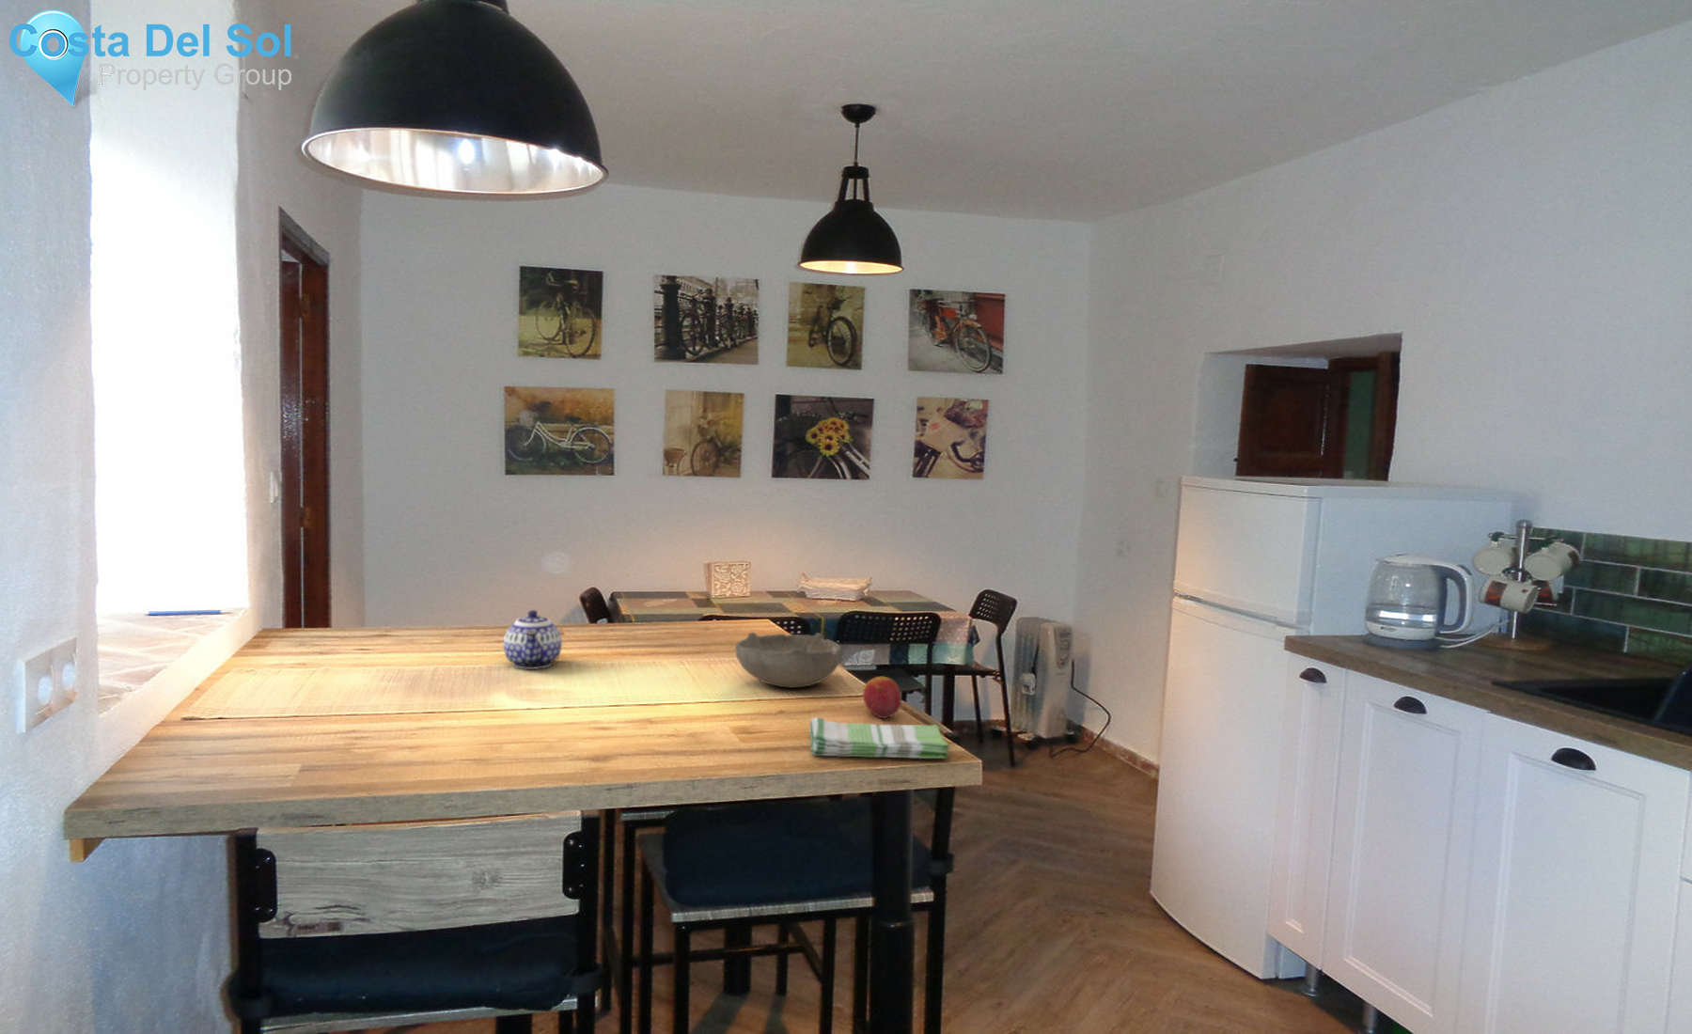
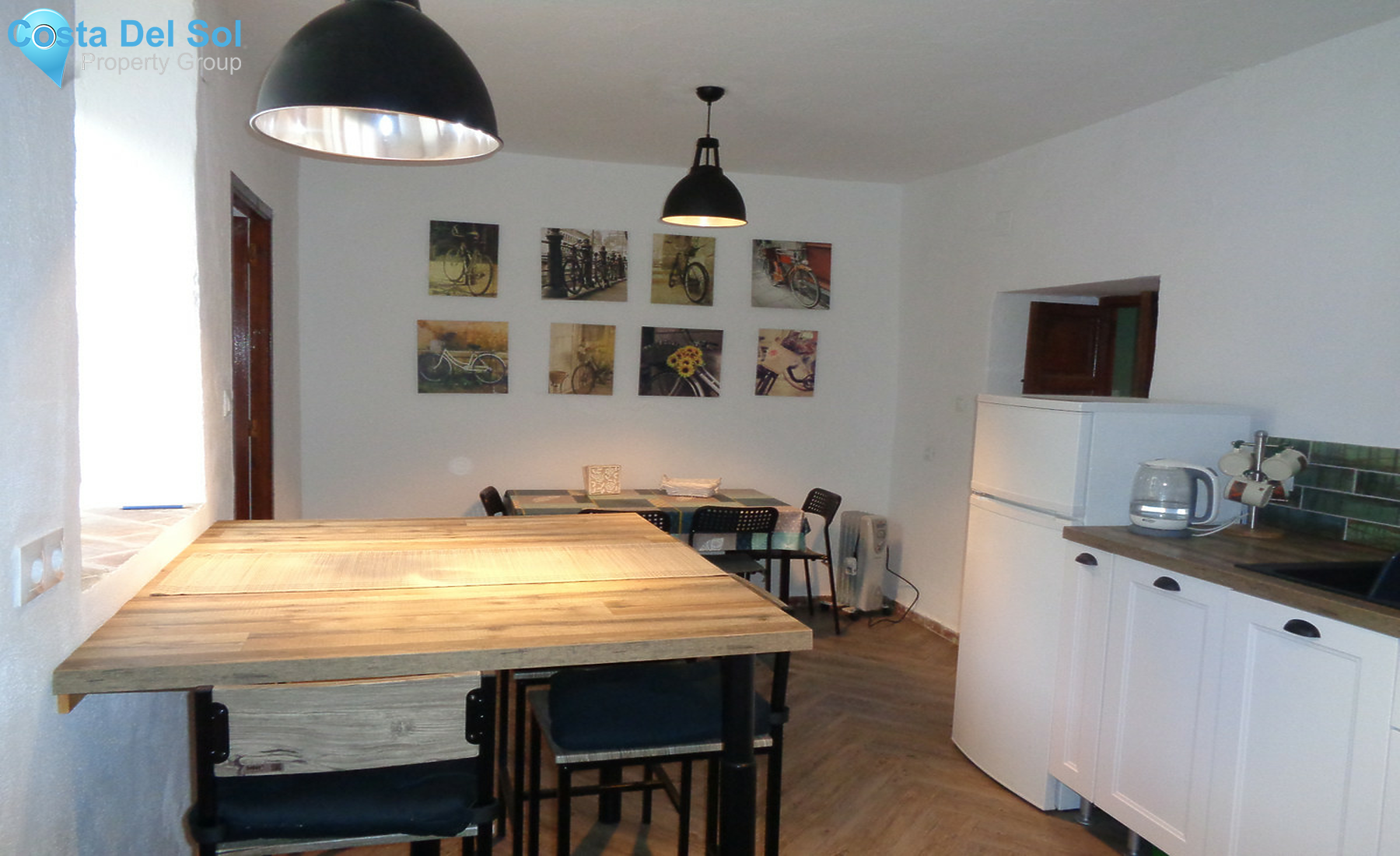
- dish towel [809,716,950,760]
- teapot [503,609,563,670]
- fruit [862,676,902,719]
- bowl [734,632,844,689]
